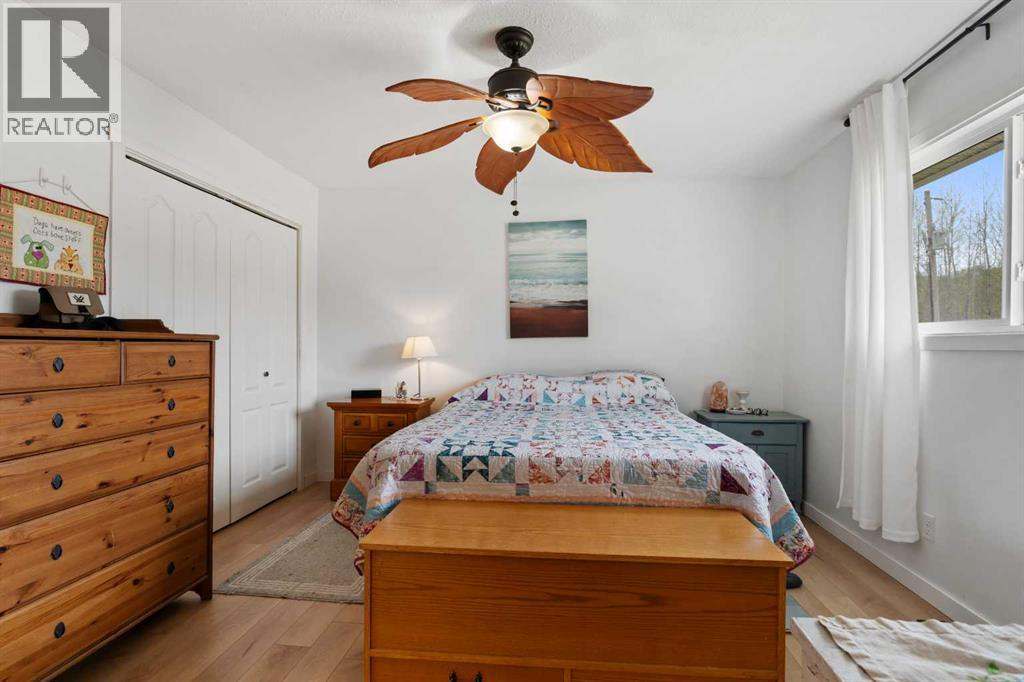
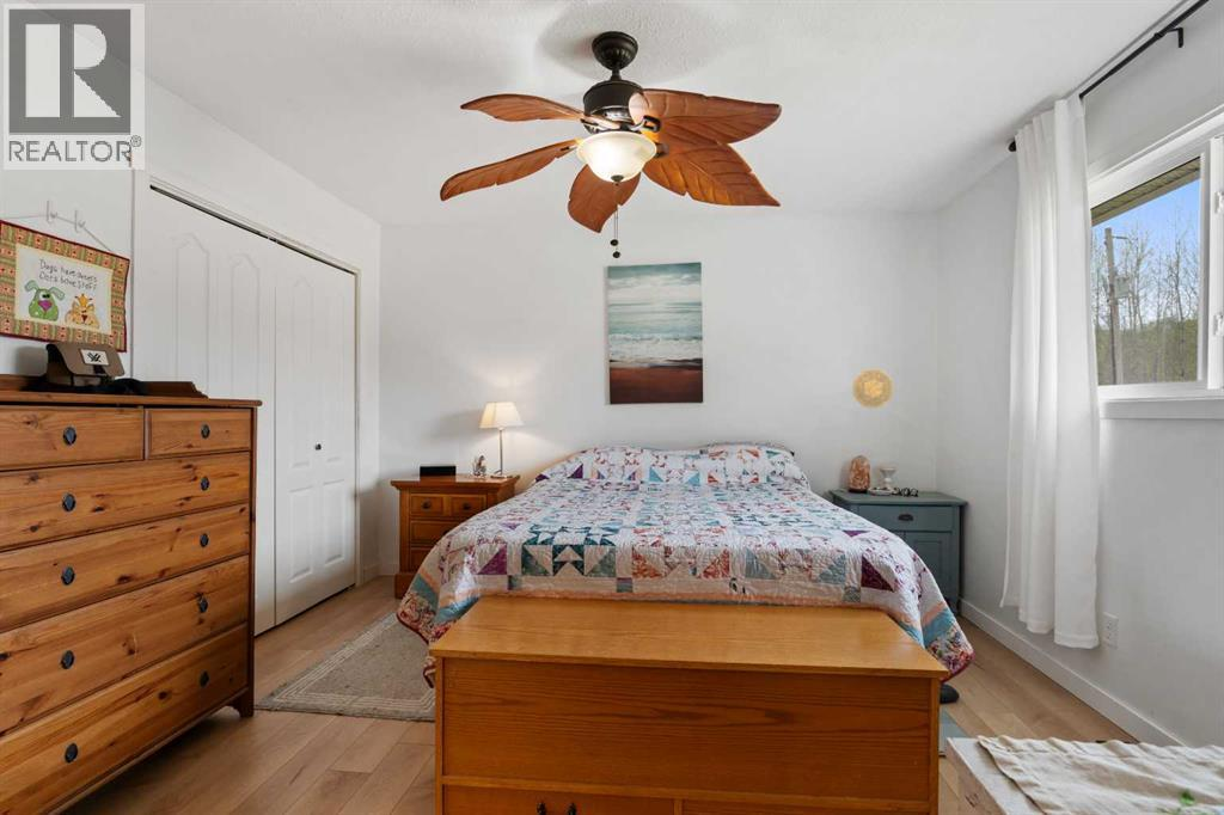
+ decorative plate [851,368,894,409]
